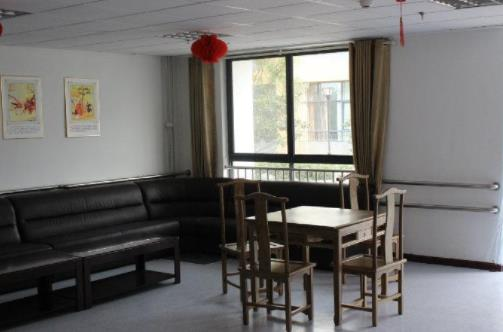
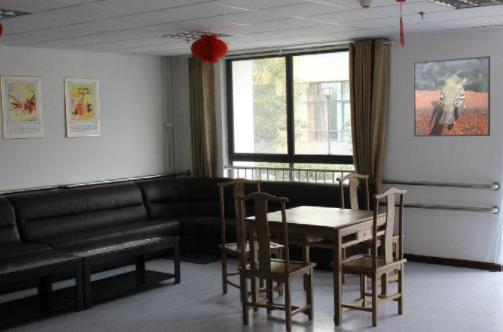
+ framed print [412,55,491,138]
